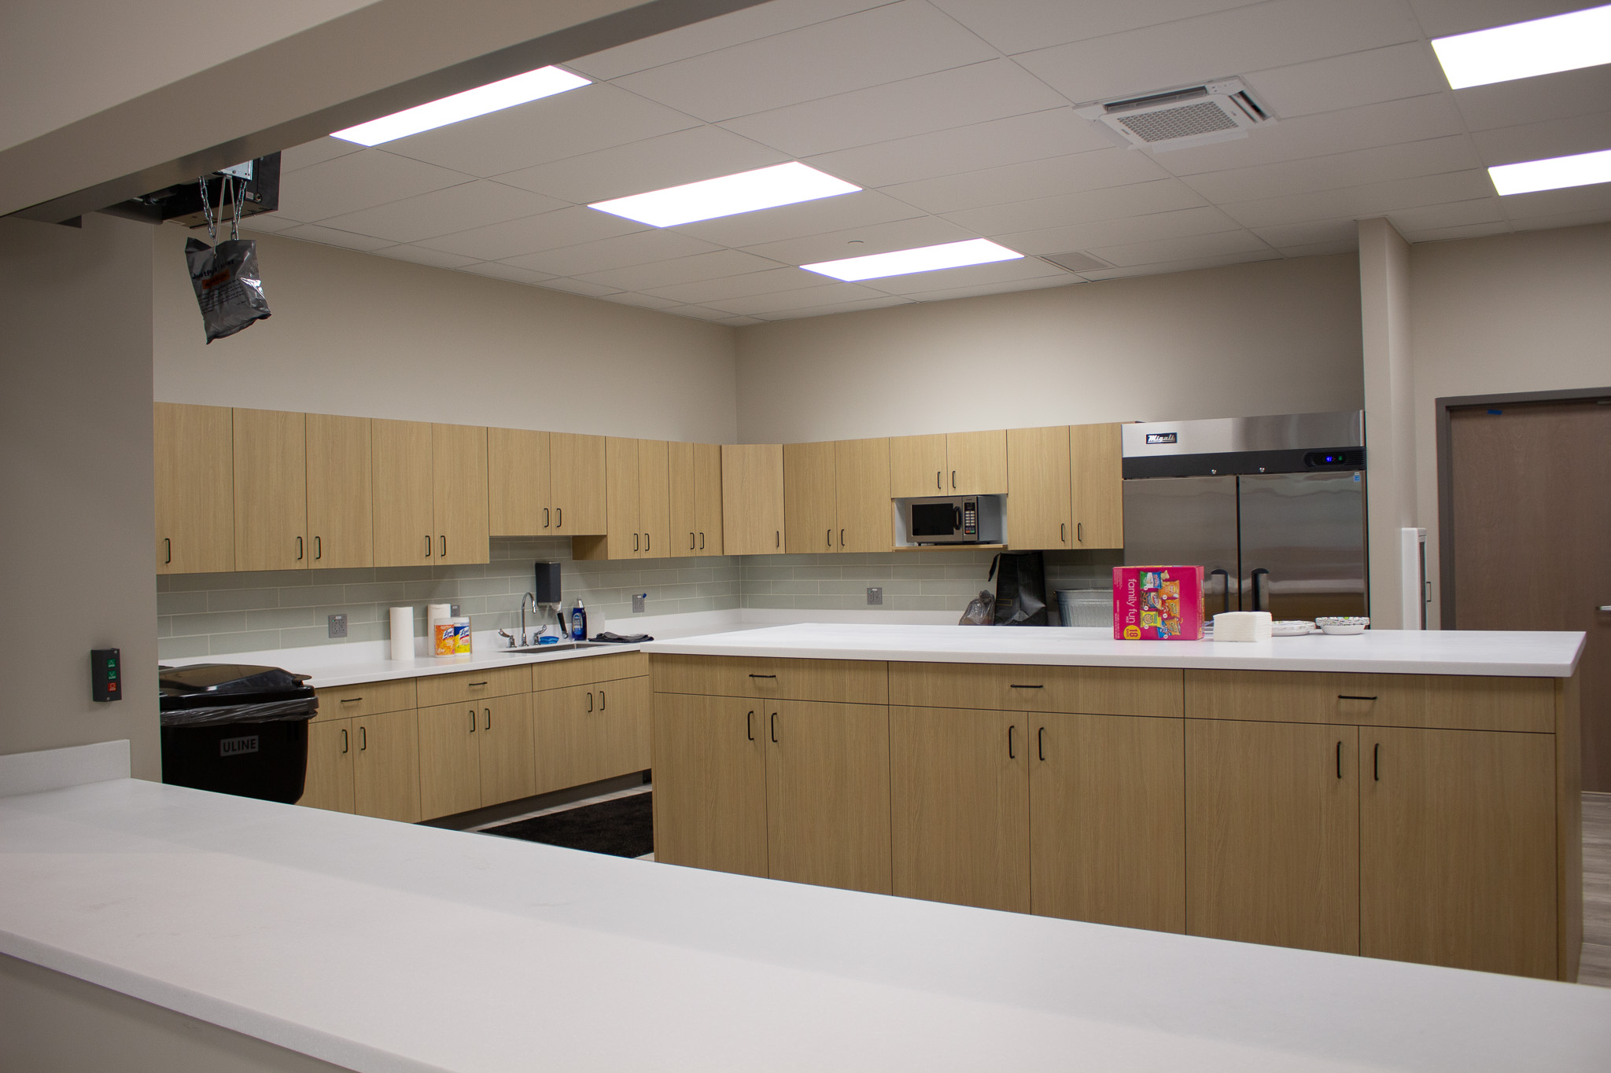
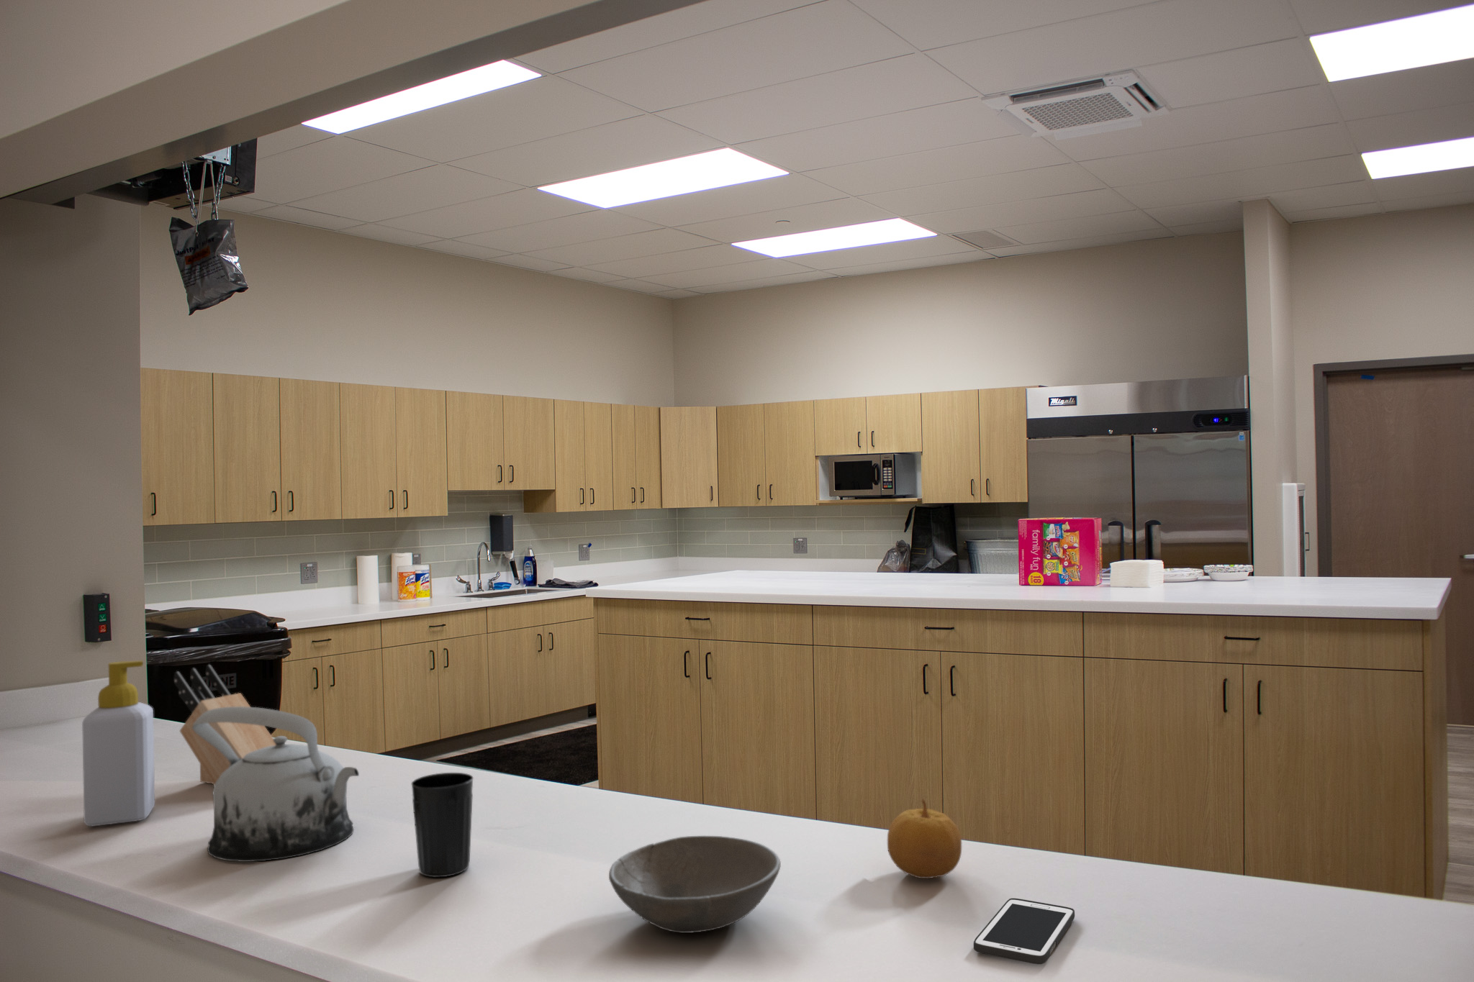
+ soup bowl [608,835,781,934]
+ fruit [887,798,962,879]
+ cup [411,772,475,878]
+ teapot [192,707,359,863]
+ knife block [173,664,276,786]
+ cell phone [973,898,1075,964]
+ soap bottle [81,660,156,826]
